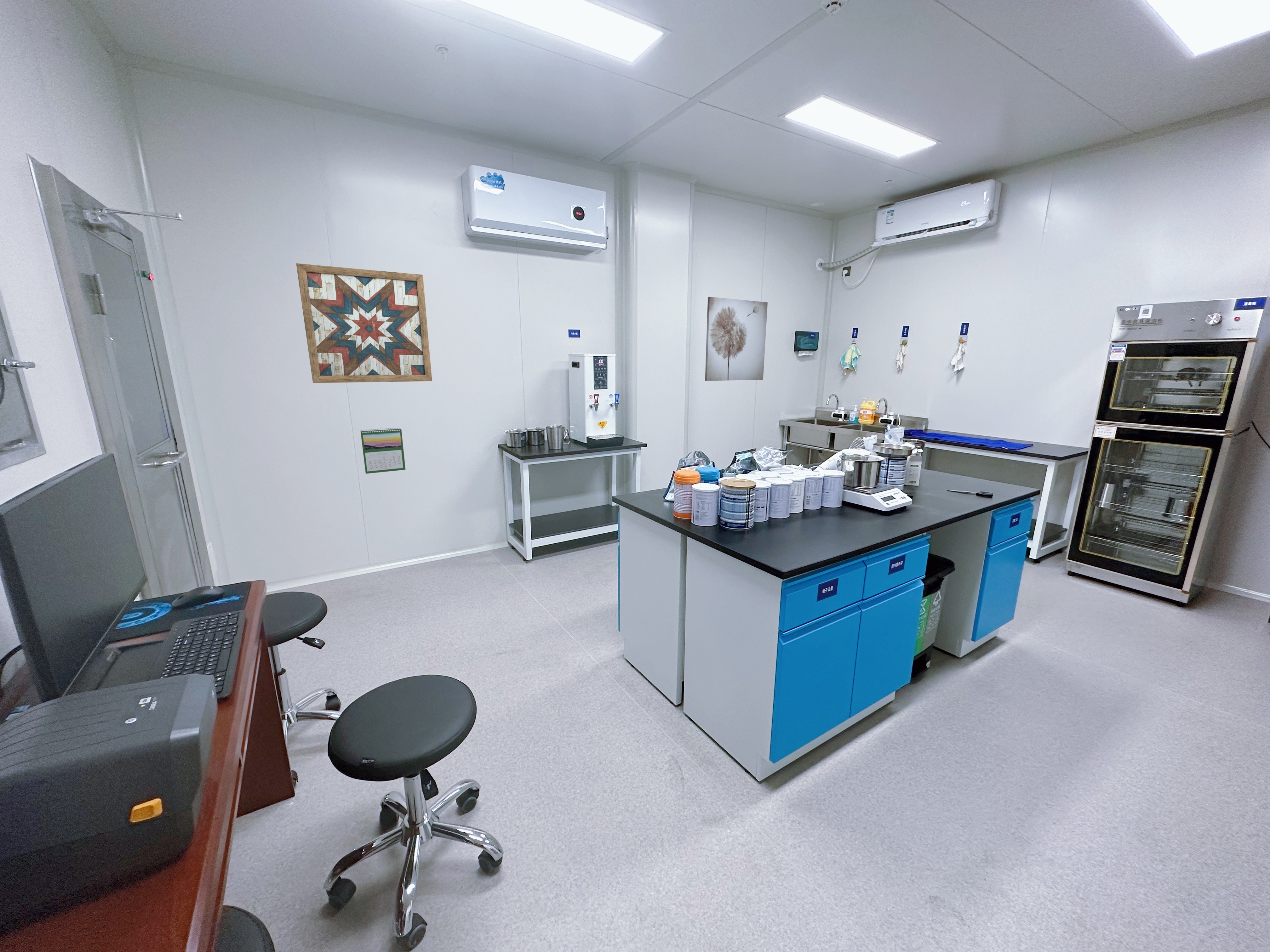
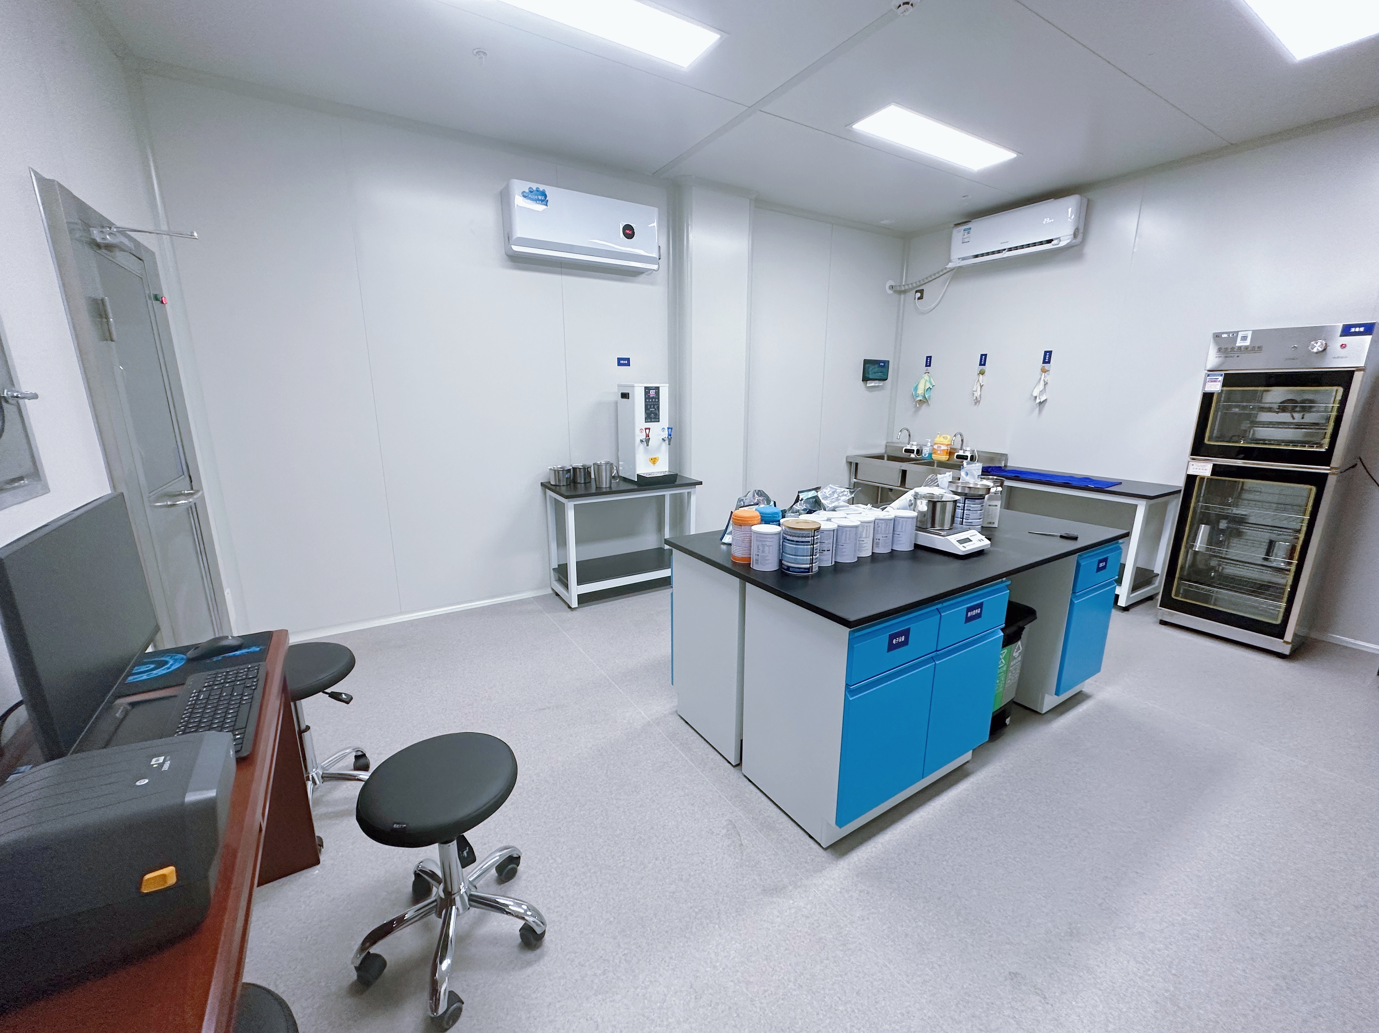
- calendar [360,427,406,474]
- wall art [296,263,432,383]
- wall art [705,297,768,381]
